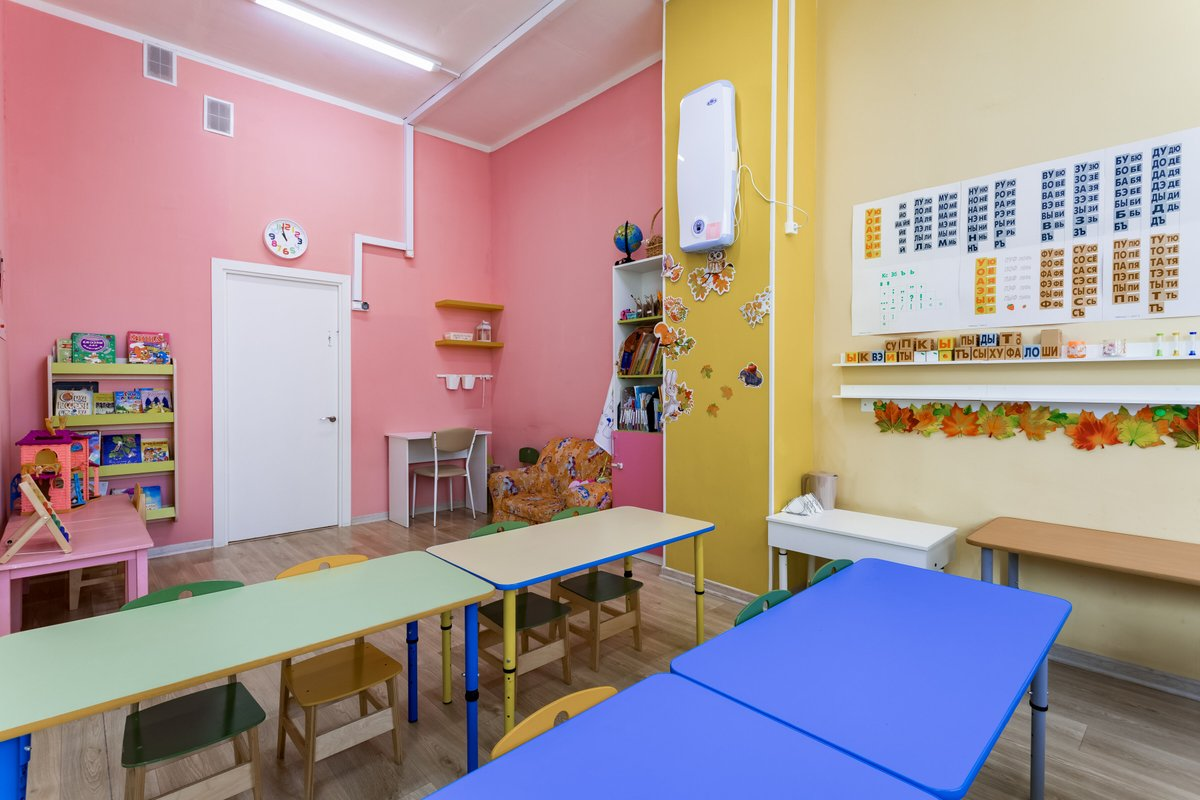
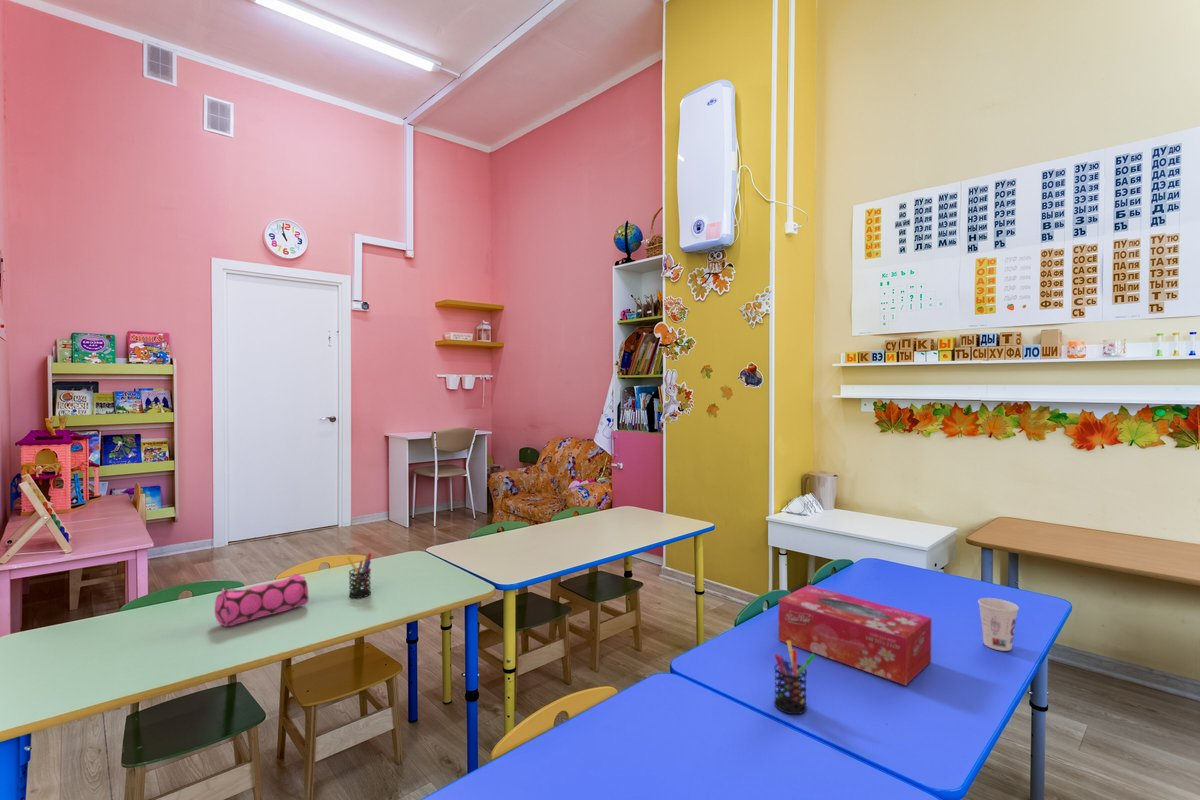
+ tissue box [777,584,932,686]
+ pen holder [773,641,817,715]
+ pen holder [346,552,372,599]
+ pencil case [214,573,310,627]
+ cup [977,597,1020,652]
